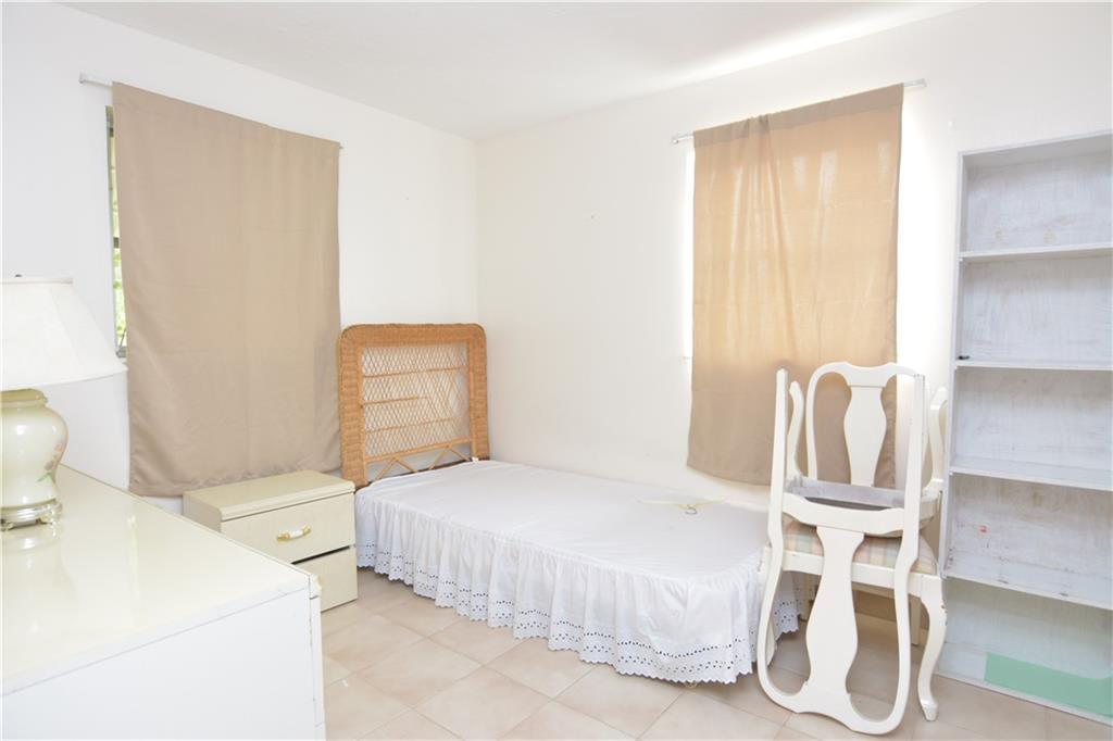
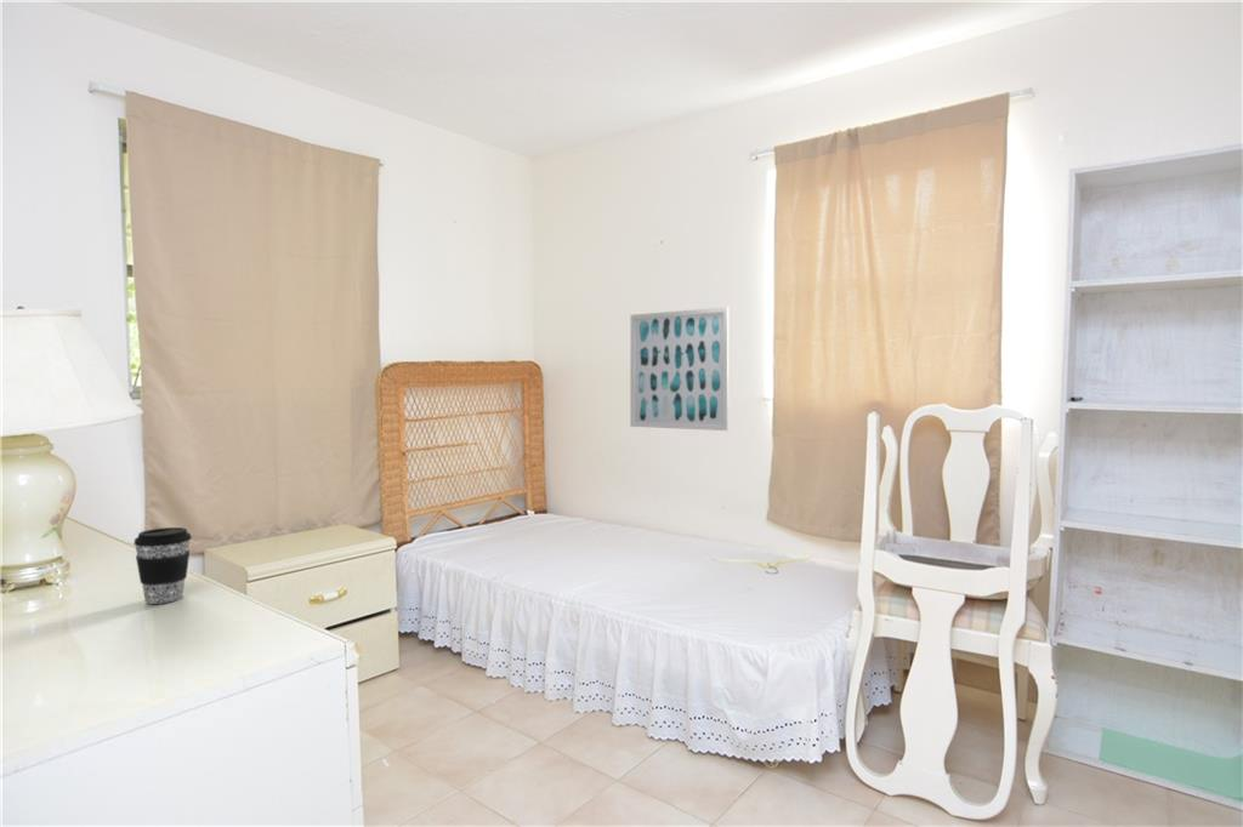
+ wall art [629,306,731,432]
+ coffee cup [132,526,193,605]
